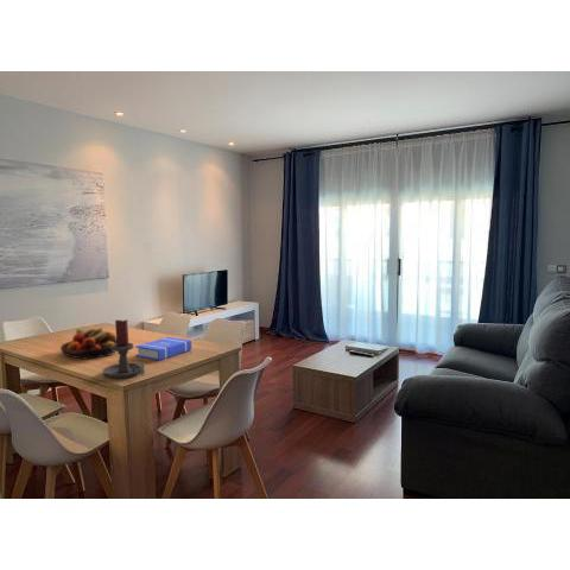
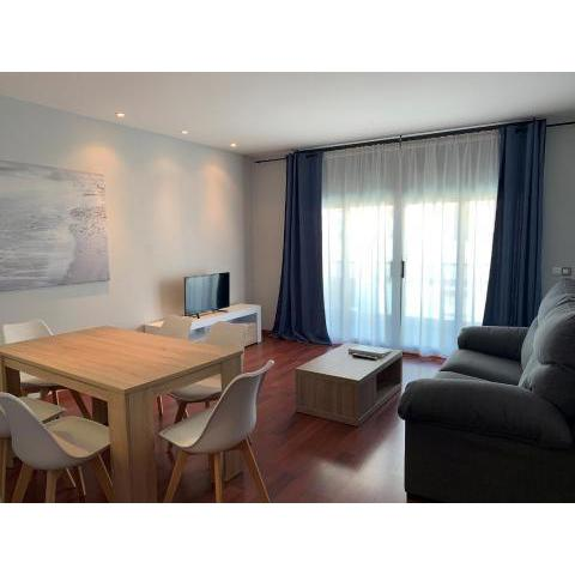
- book [134,336,192,361]
- fruit bowl [59,327,116,360]
- candle holder [101,318,146,379]
